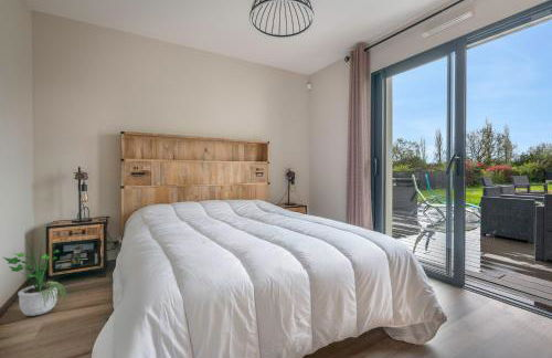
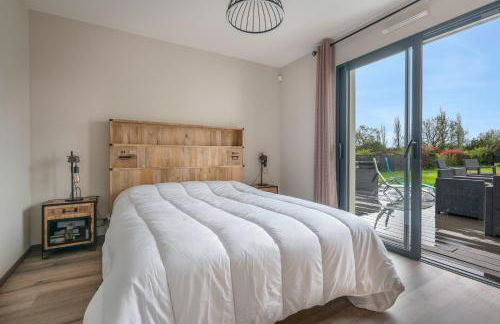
- potted plant [2,236,68,317]
